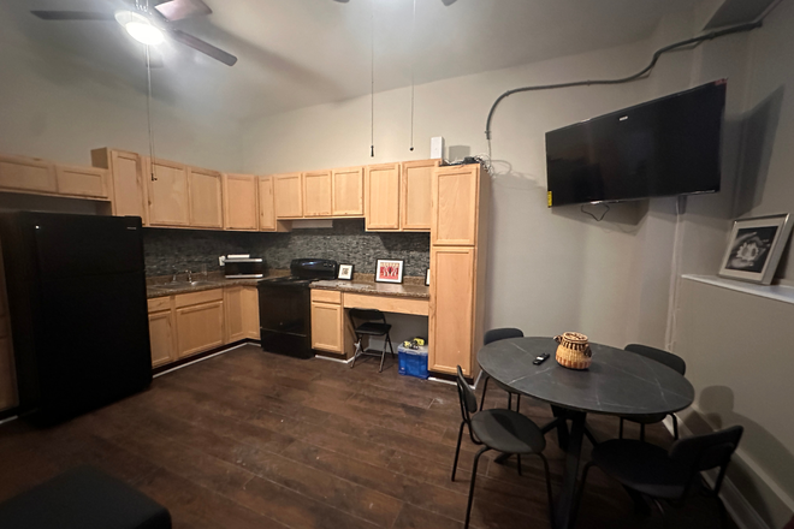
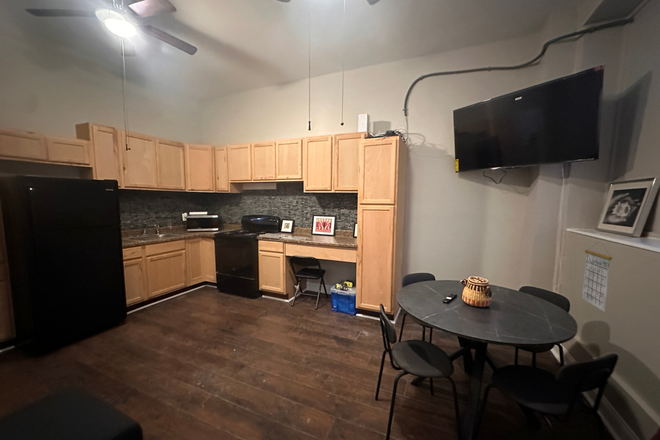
+ calendar [581,241,613,313]
